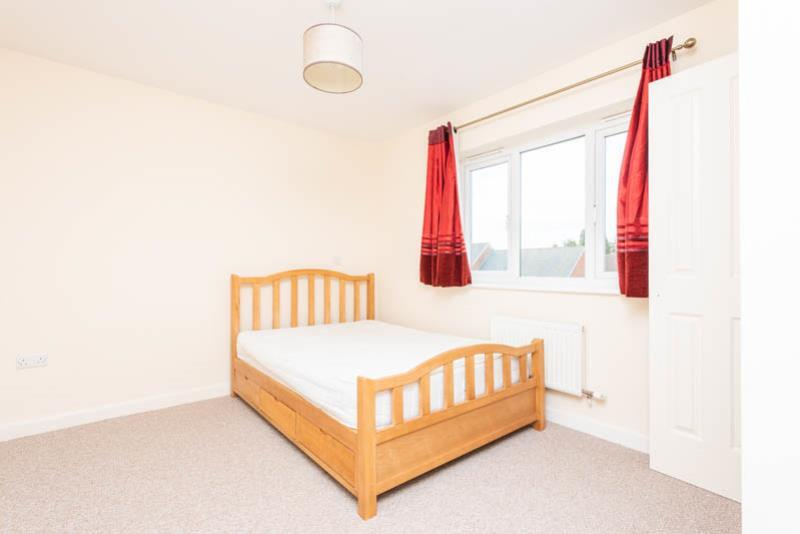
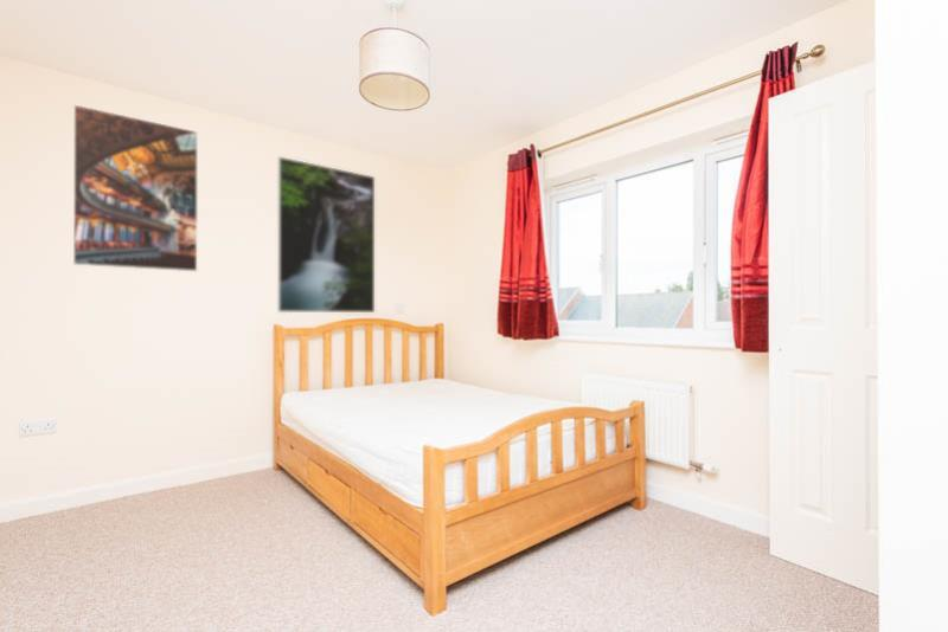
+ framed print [72,103,199,272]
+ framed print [276,155,376,314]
